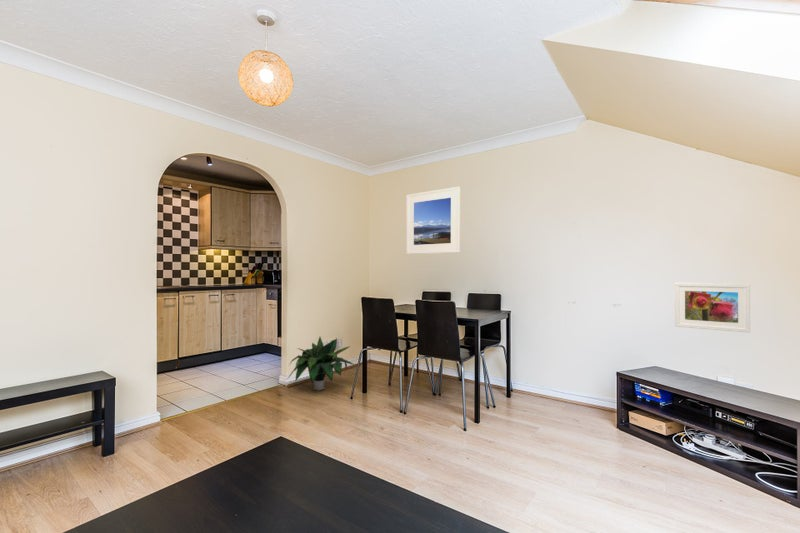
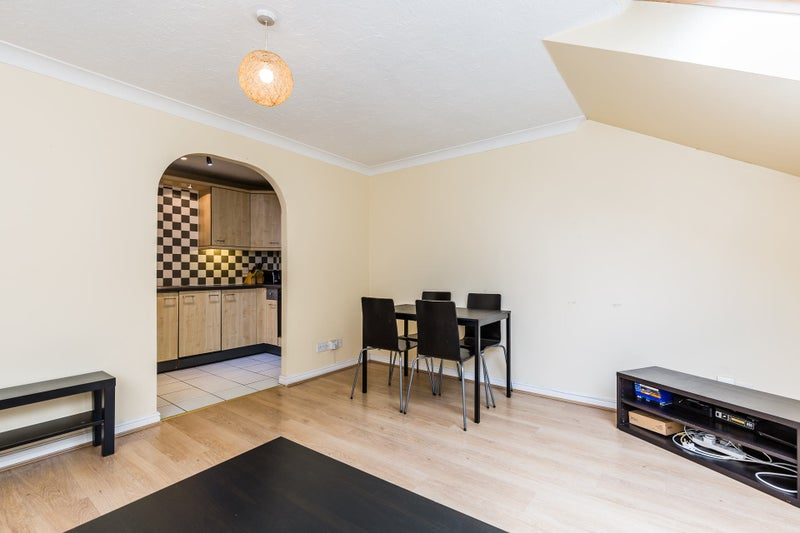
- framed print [674,282,751,334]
- potted plant [287,336,356,391]
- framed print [405,186,461,255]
